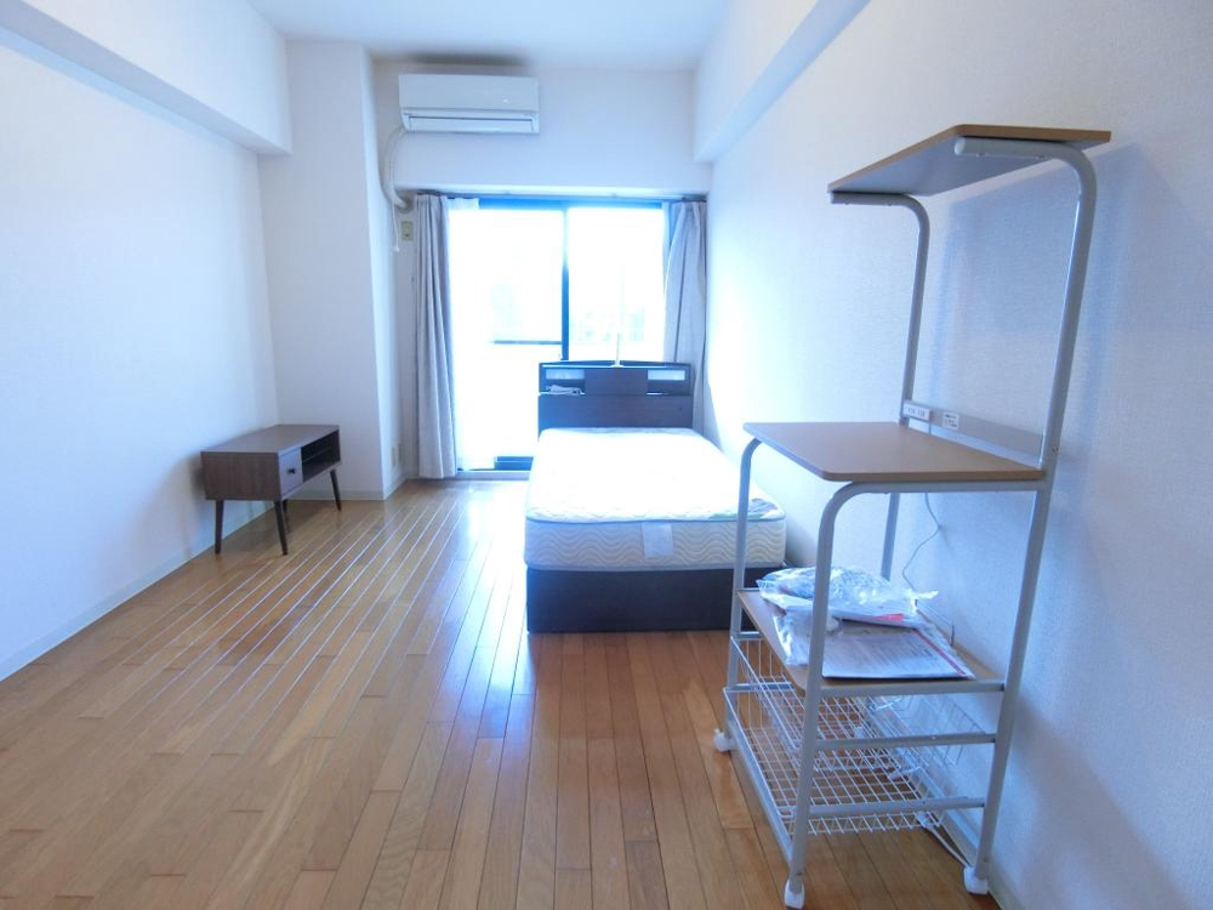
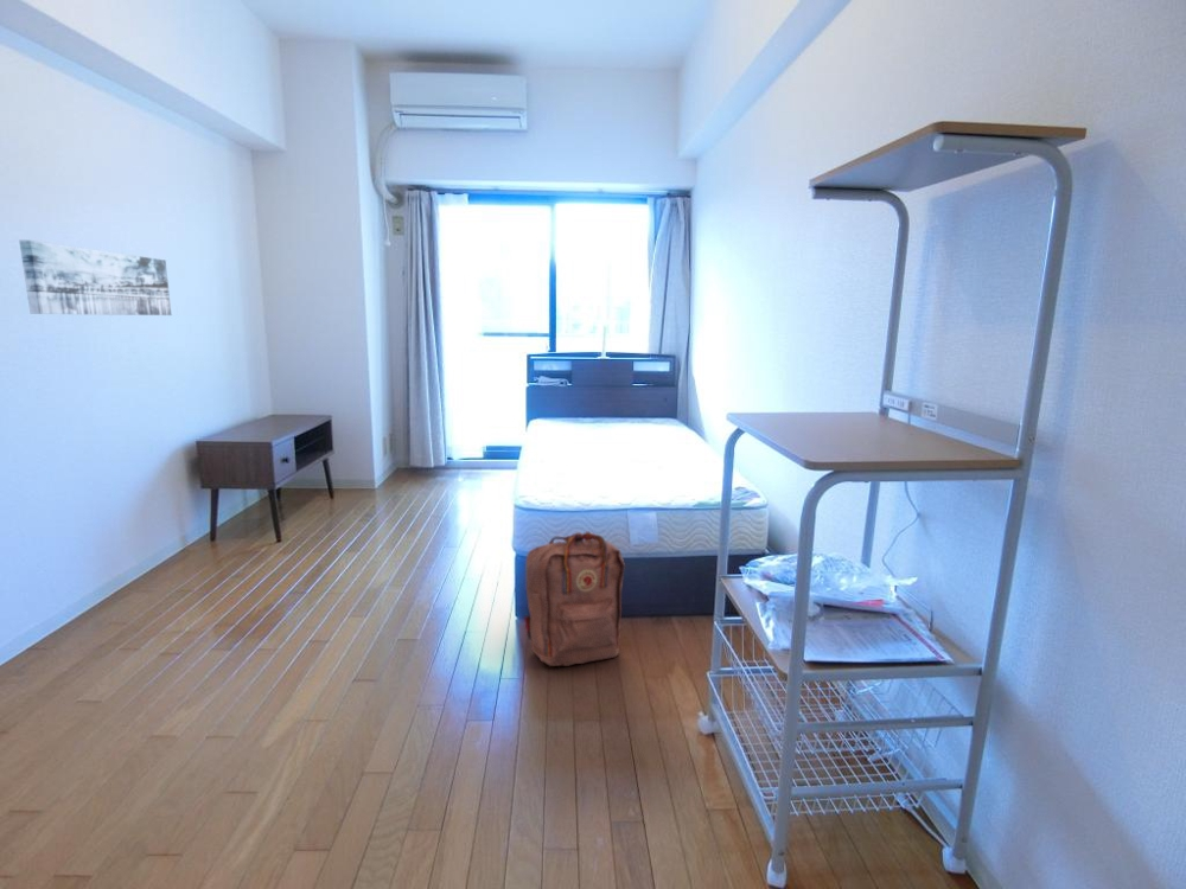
+ backpack [523,530,626,667]
+ wall art [18,238,172,316]
